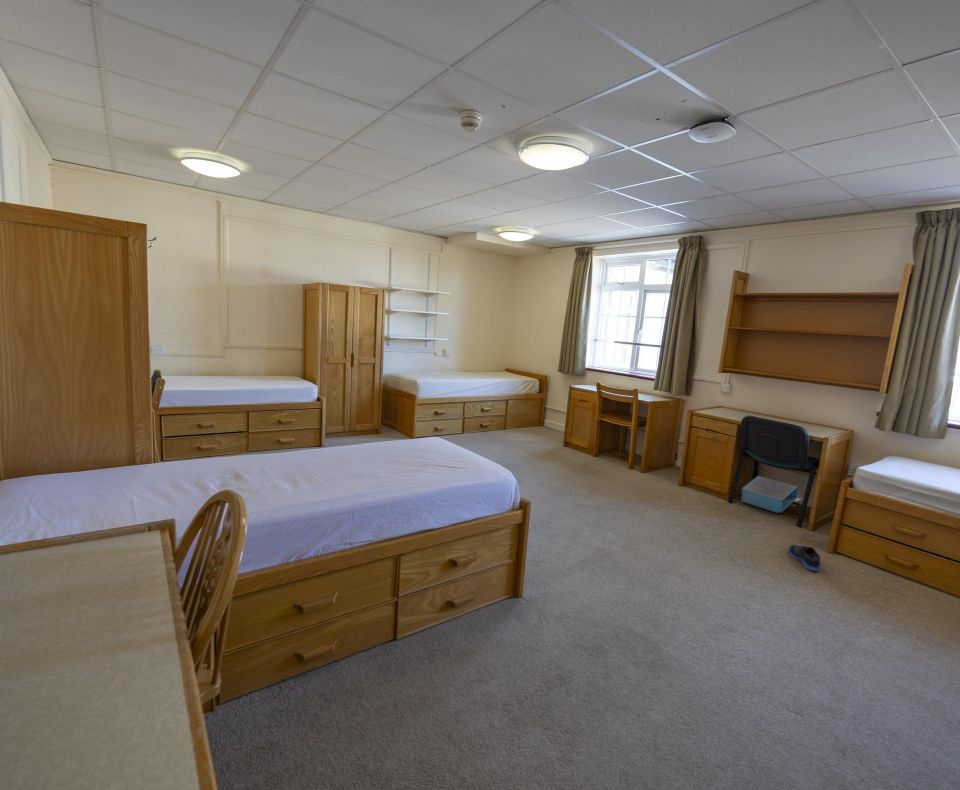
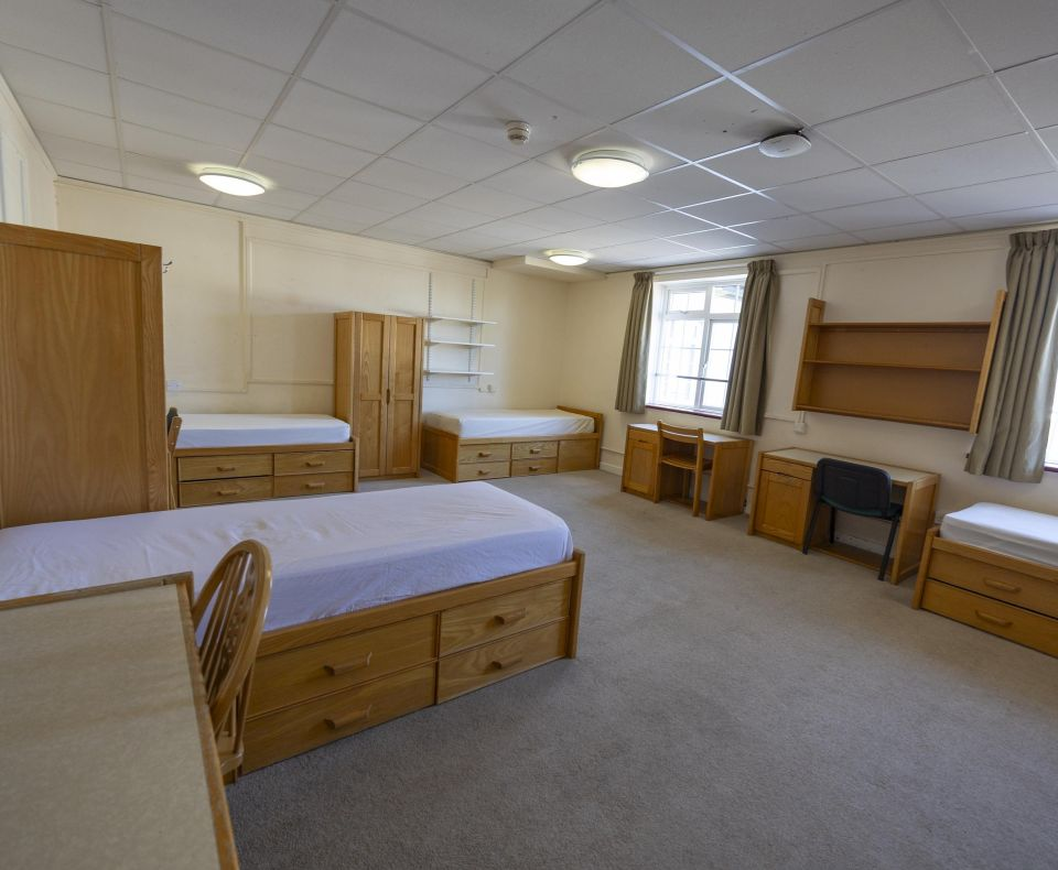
- sneaker [787,544,821,572]
- storage bin [741,475,802,514]
